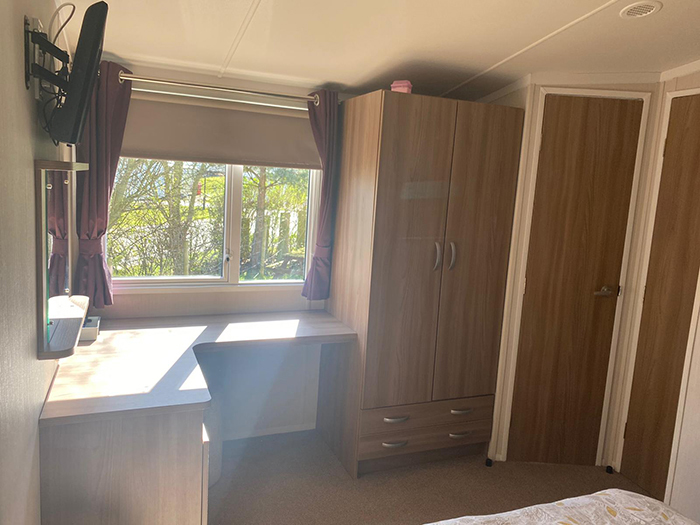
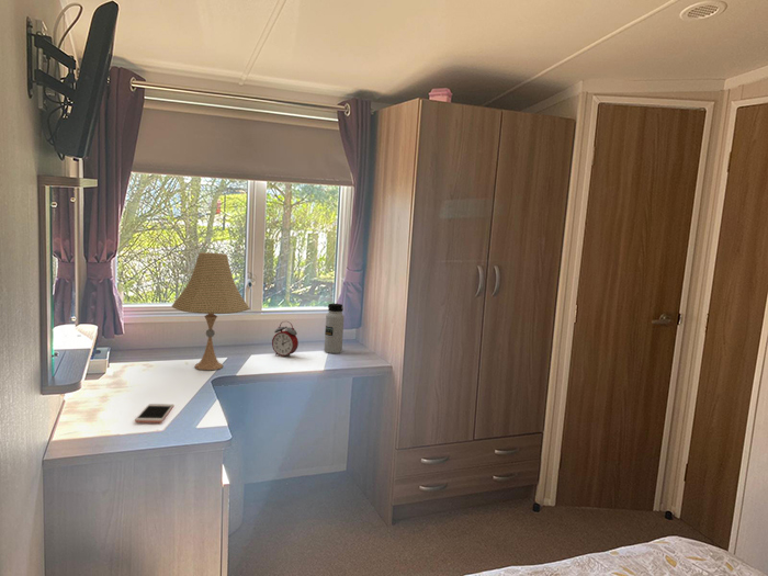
+ cell phone [134,403,174,423]
+ alarm clock [271,320,300,358]
+ water bottle [324,303,345,354]
+ desk lamp [171,251,250,371]
